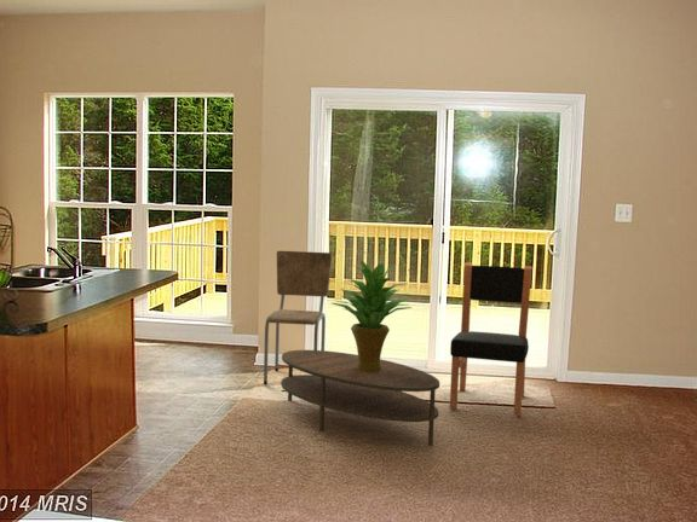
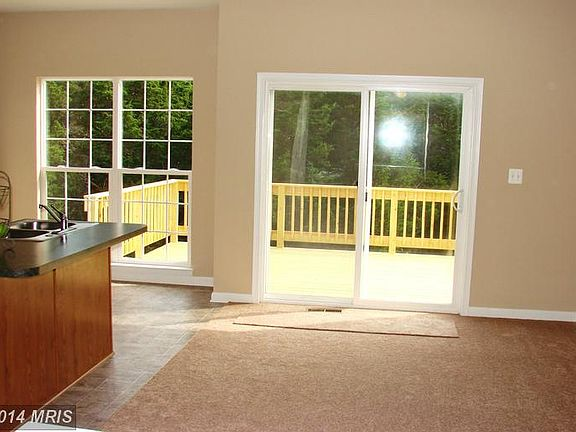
- potted plant [332,260,413,372]
- dining chair [449,262,534,417]
- dining chair [263,250,334,385]
- coffee table [280,349,440,447]
